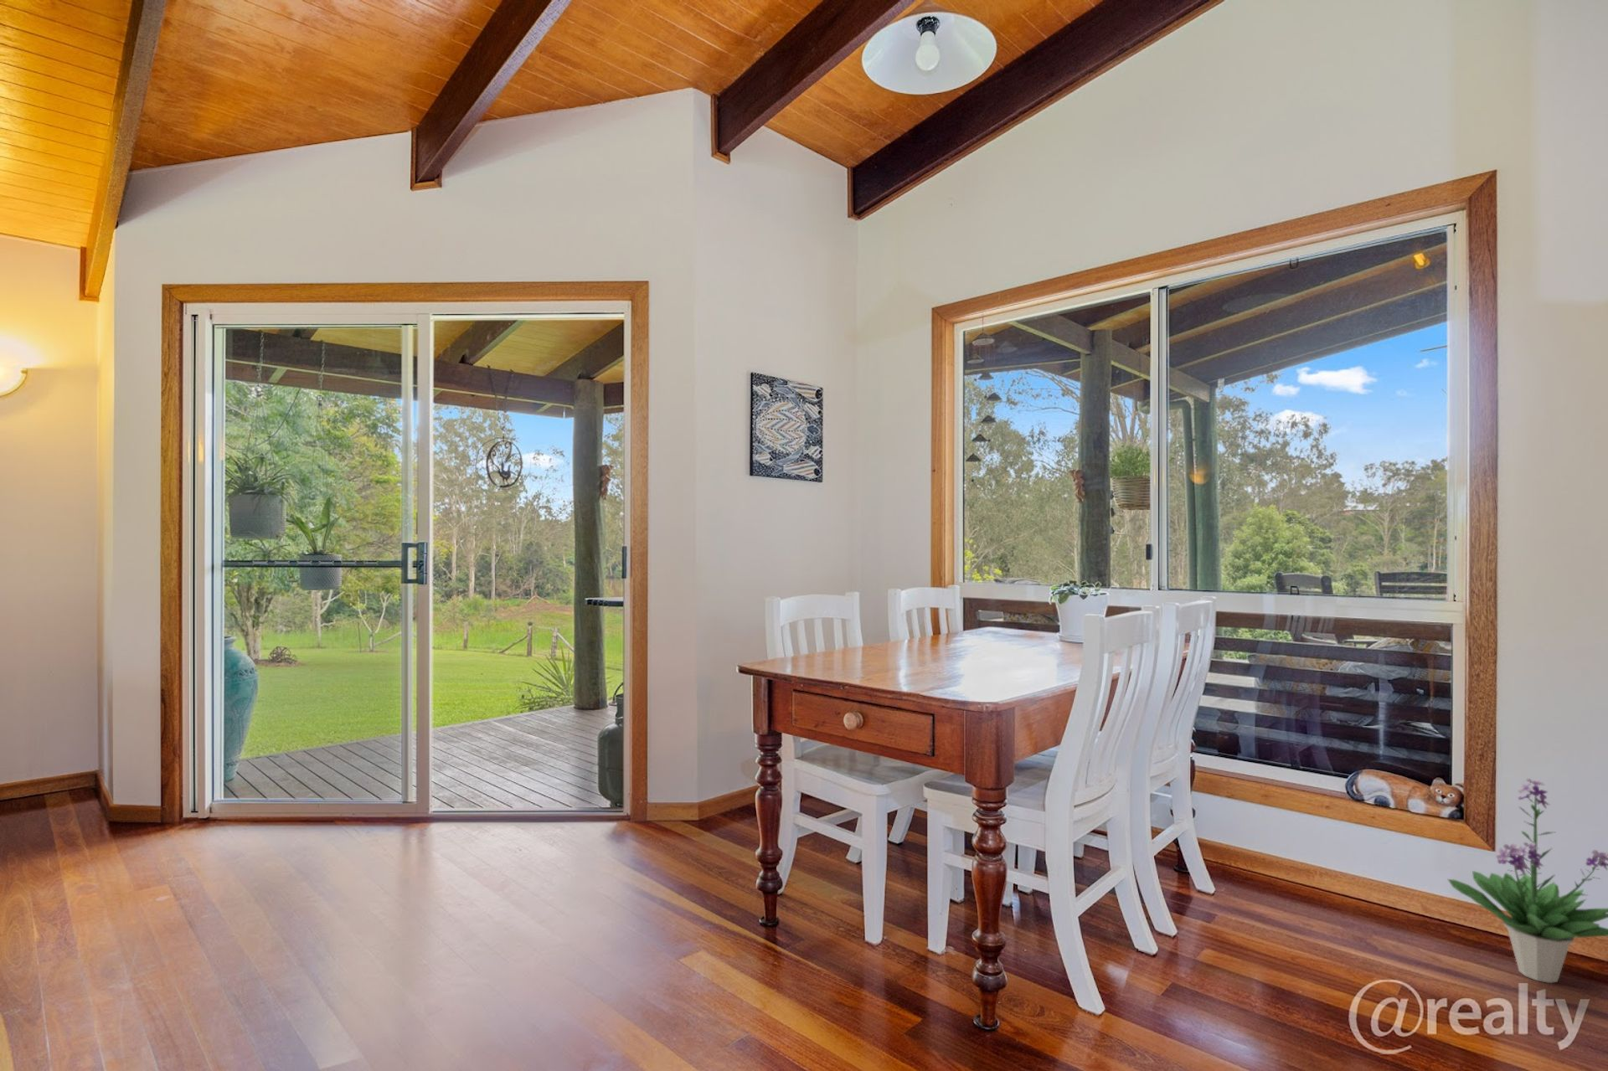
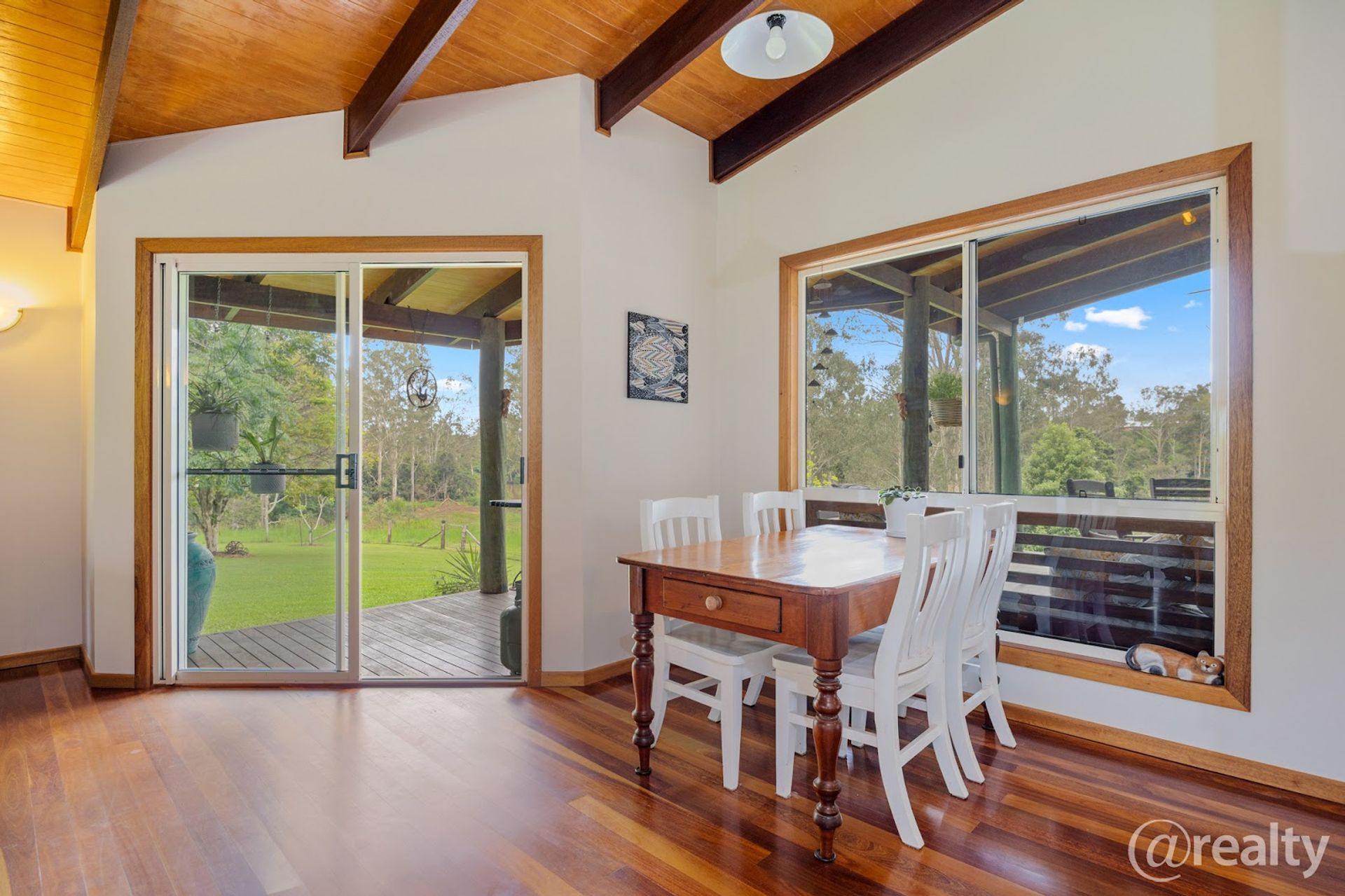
- potted plant [1448,778,1608,984]
